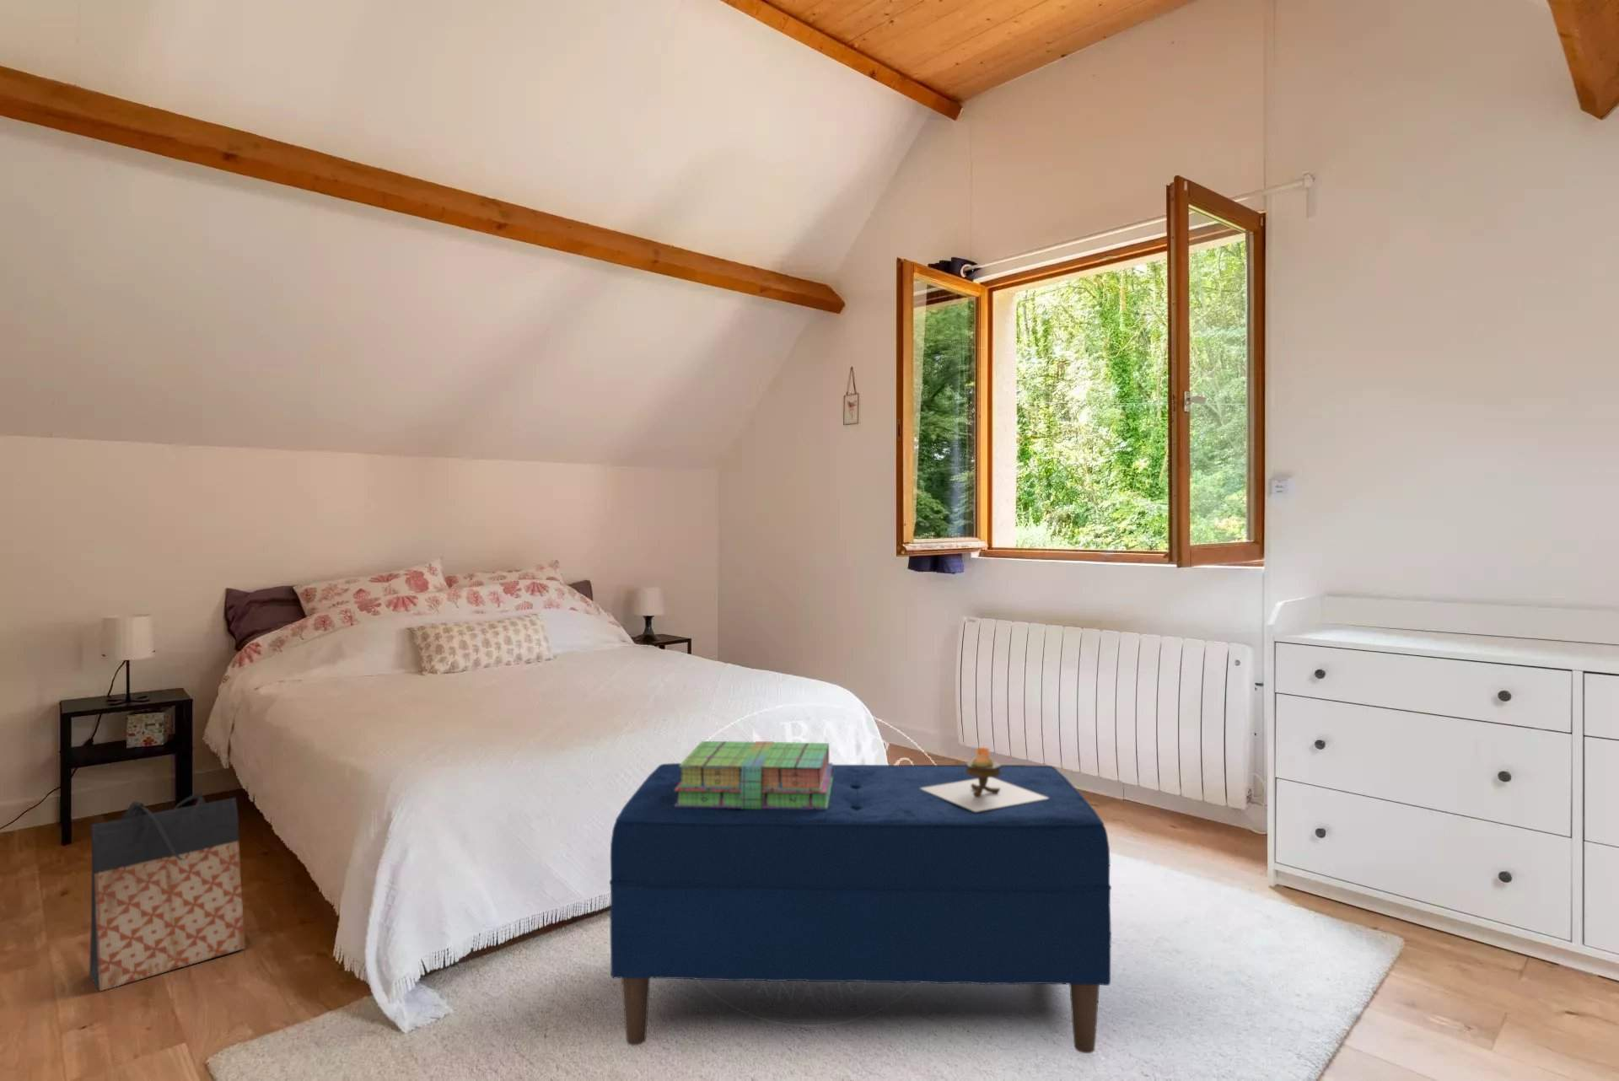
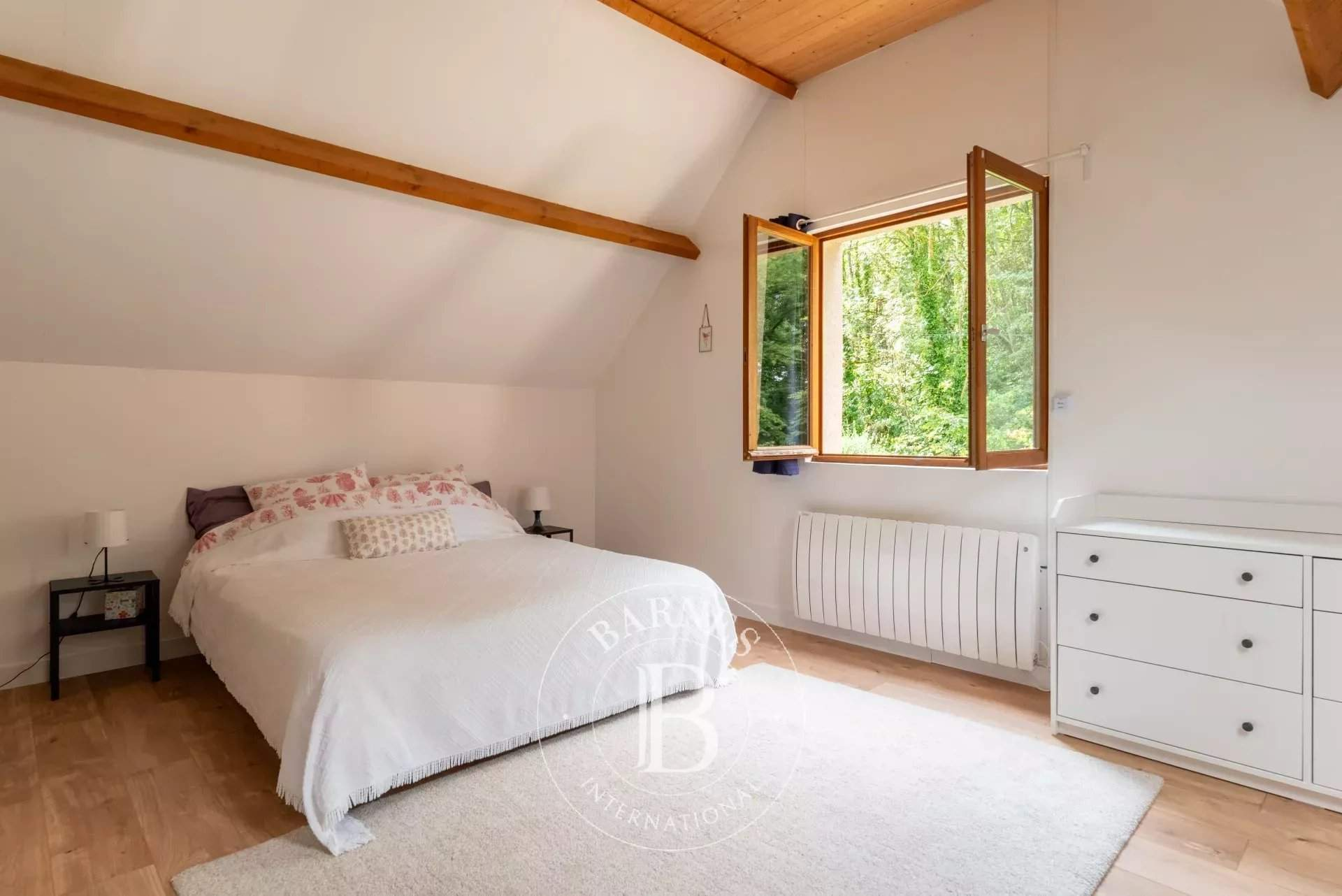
- bench [609,762,1112,1054]
- candle [920,747,1050,812]
- bag [88,793,246,993]
- stack of books [674,741,834,810]
